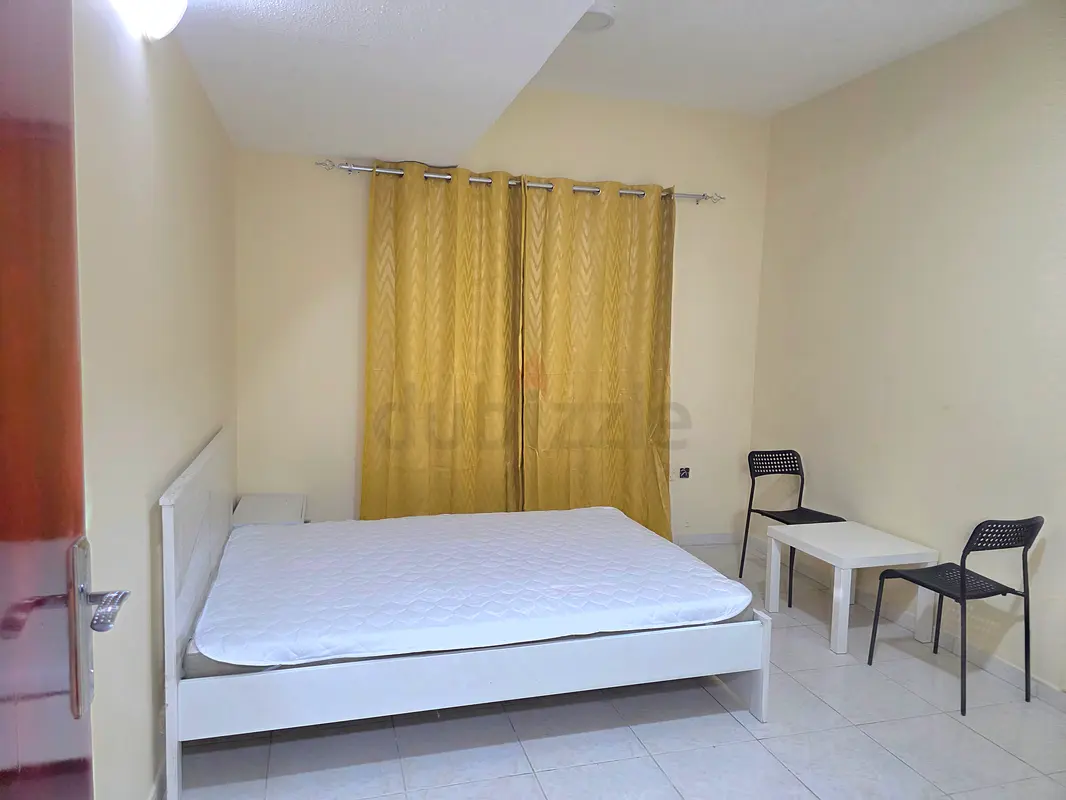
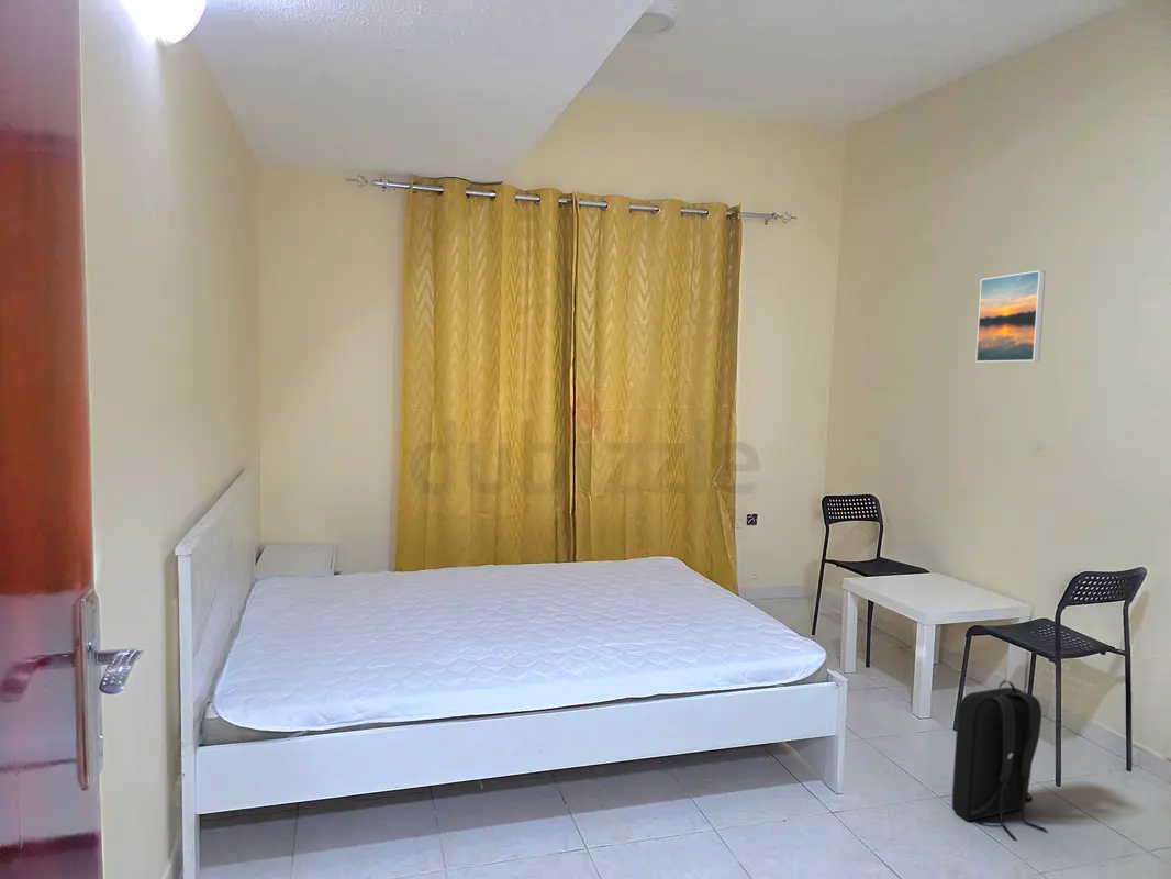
+ backpack [951,679,1048,839]
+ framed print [974,269,1047,364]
